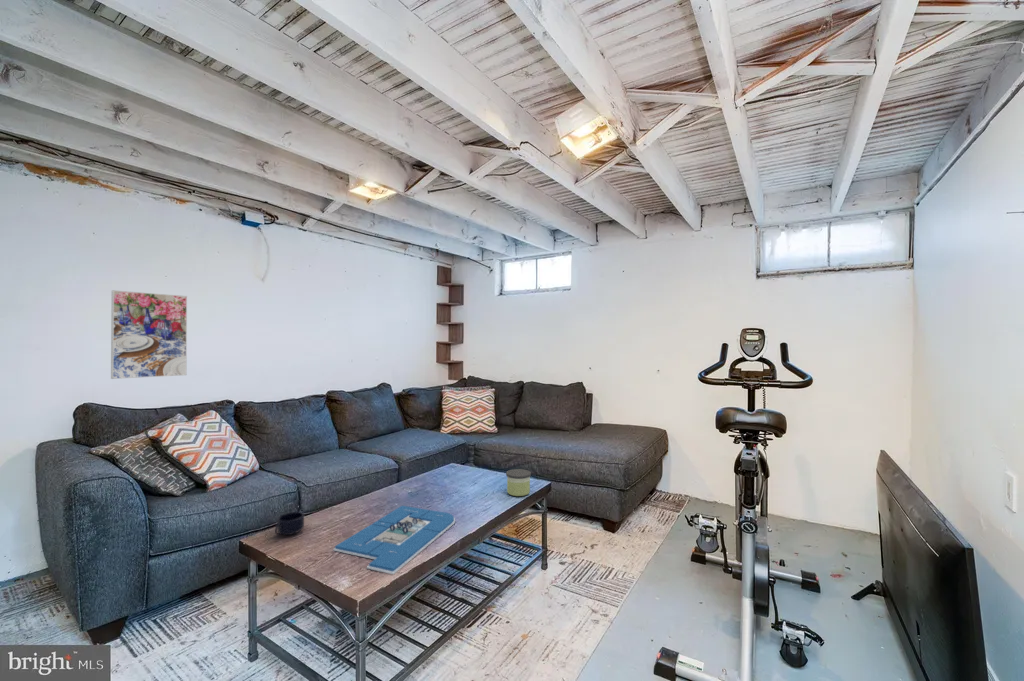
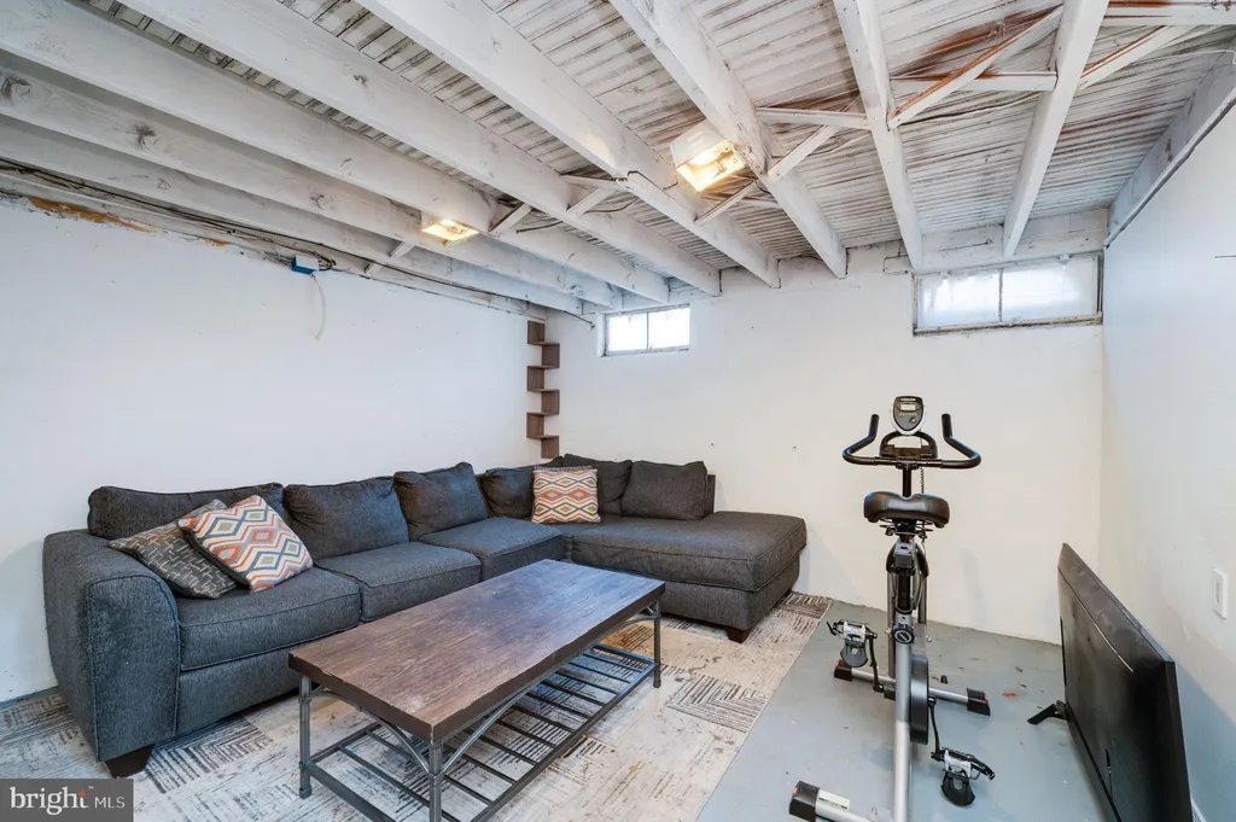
- board game [332,505,456,575]
- mug [274,511,305,536]
- candle [505,468,532,497]
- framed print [110,289,188,380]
